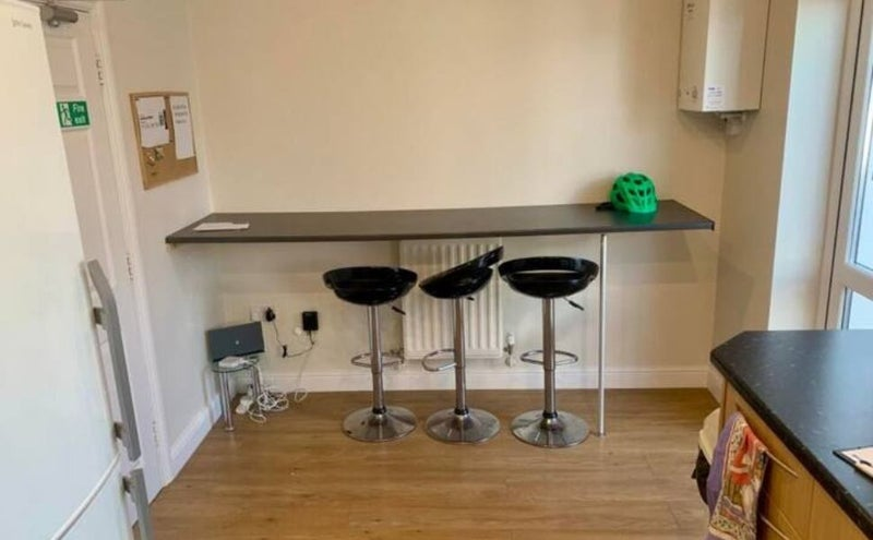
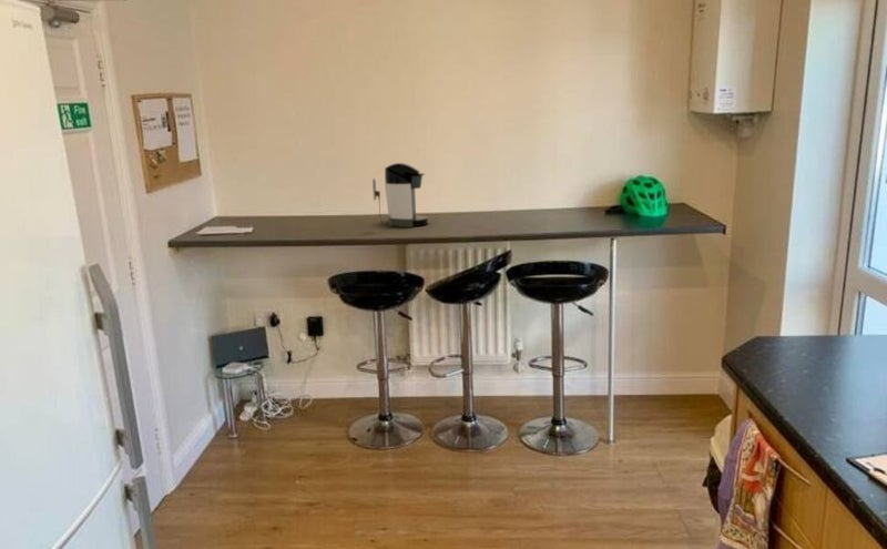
+ coffee maker [371,162,429,228]
